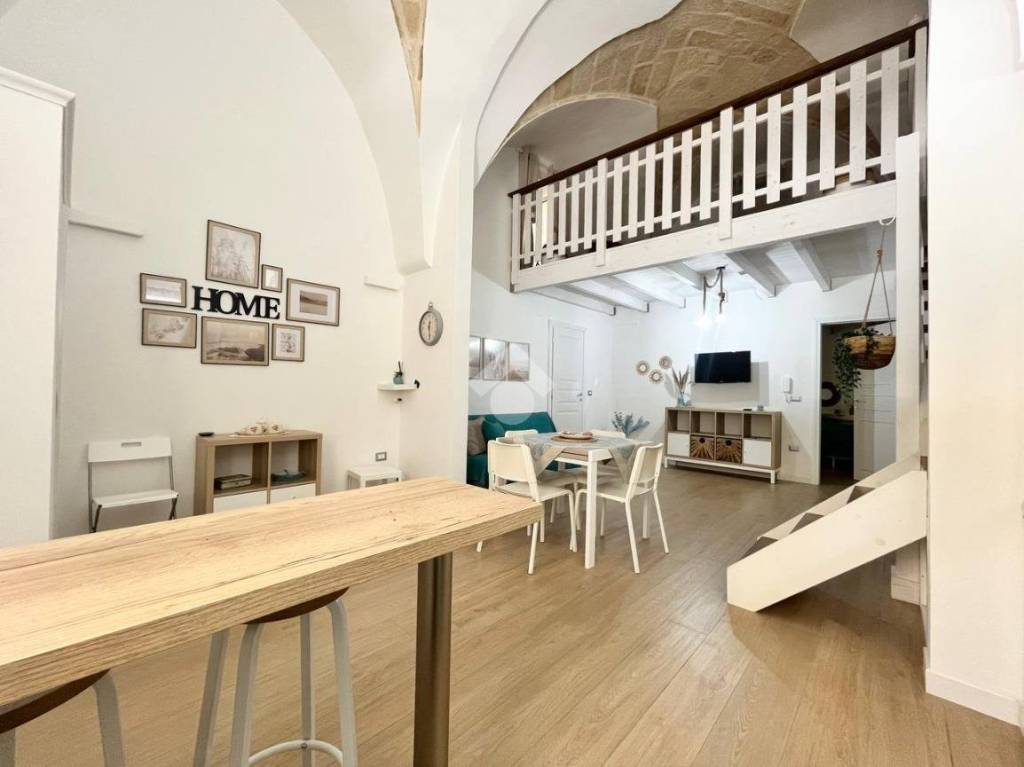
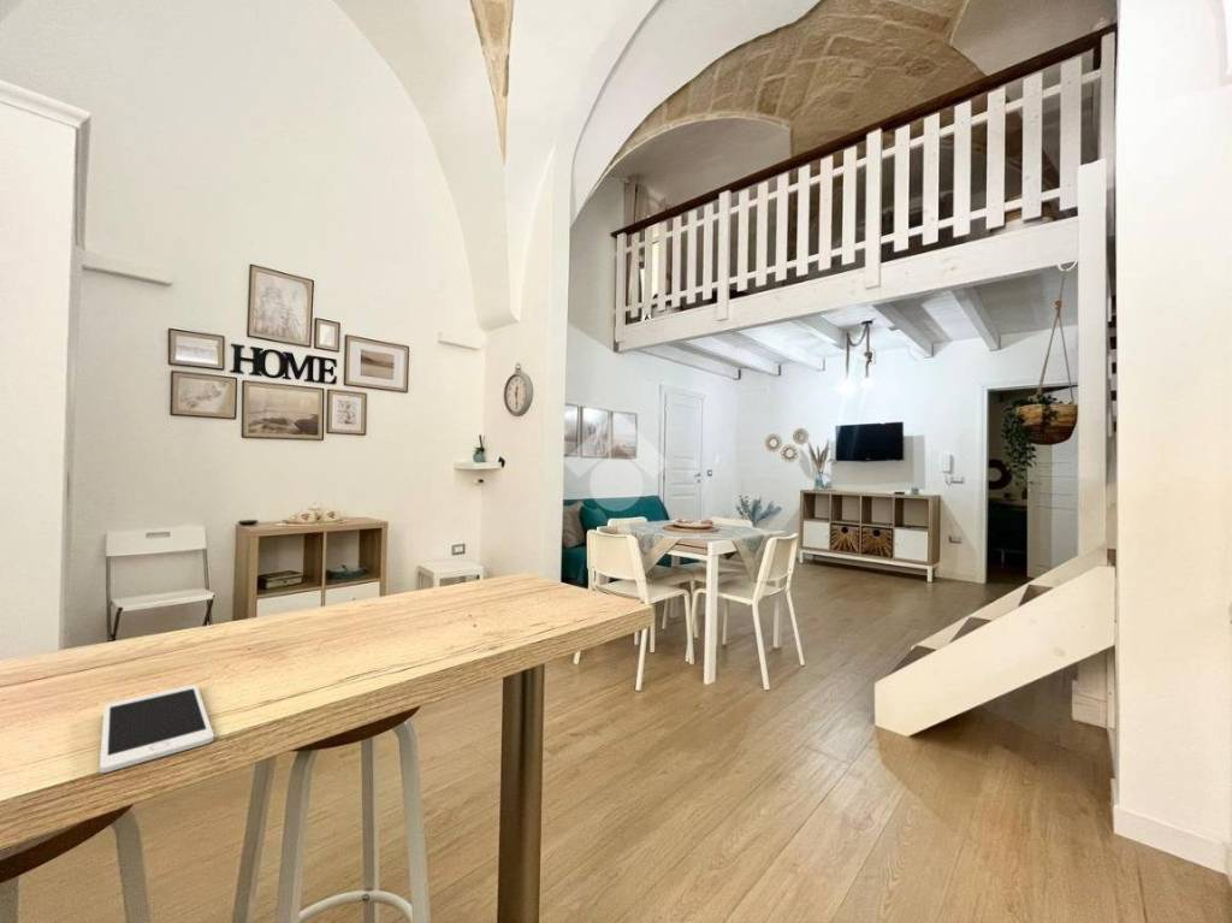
+ cell phone [99,684,215,774]
